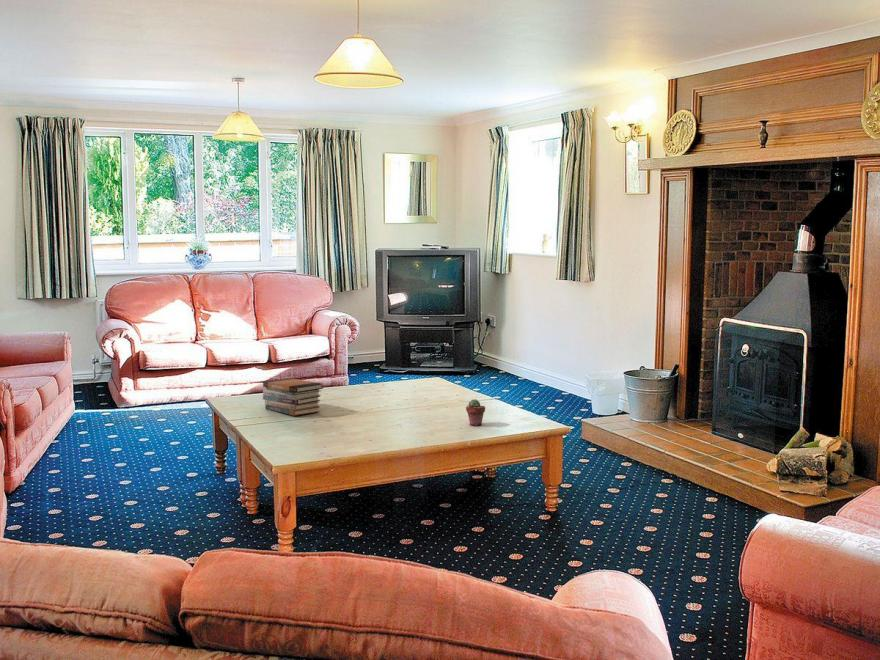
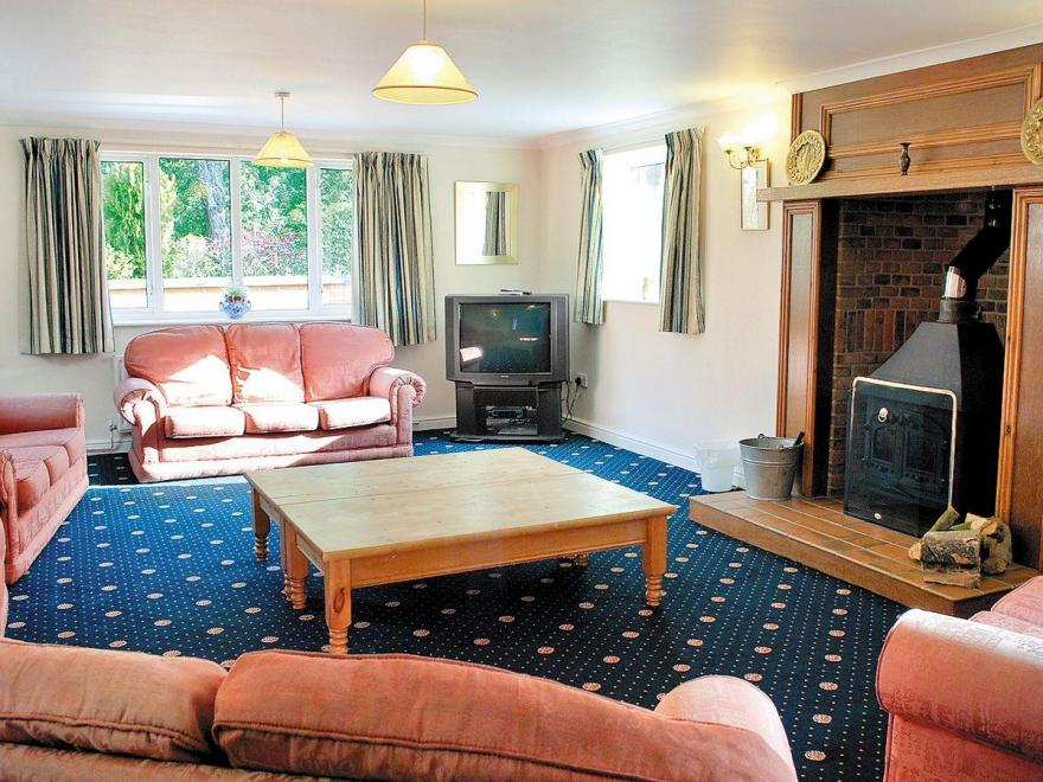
- book stack [262,377,324,417]
- potted succulent [465,398,486,427]
